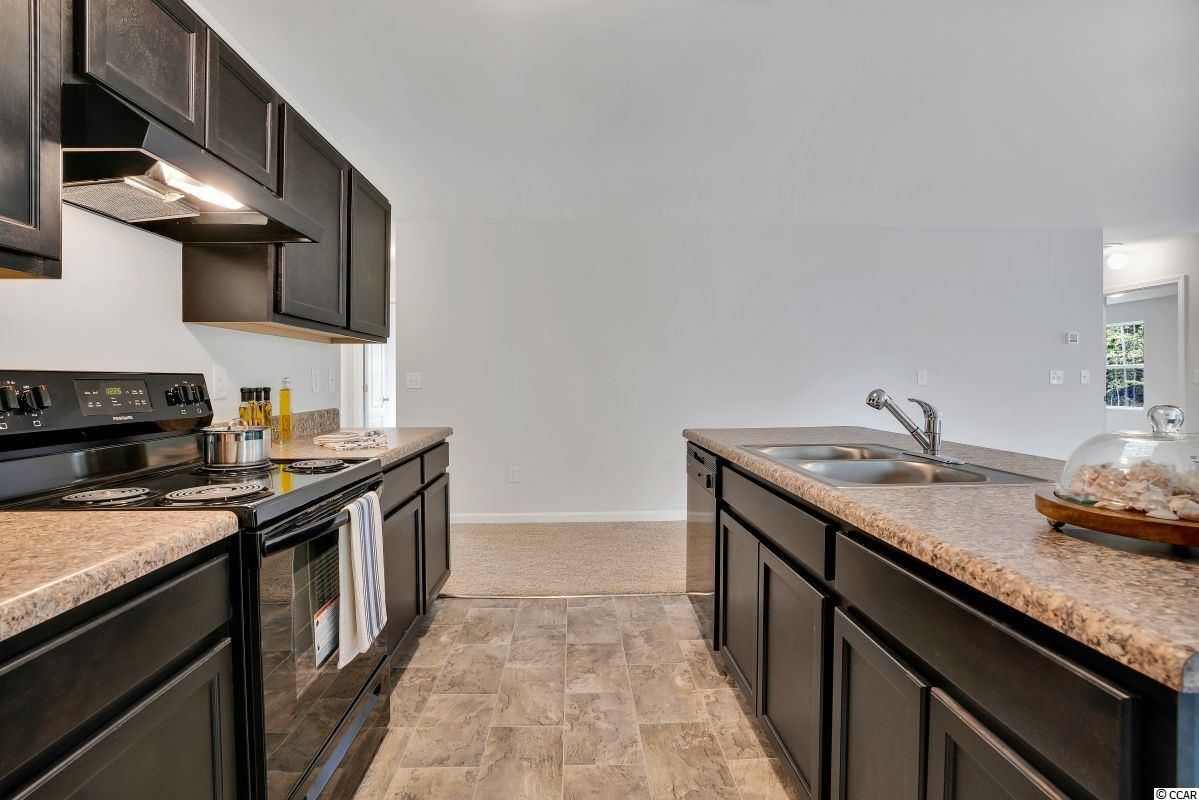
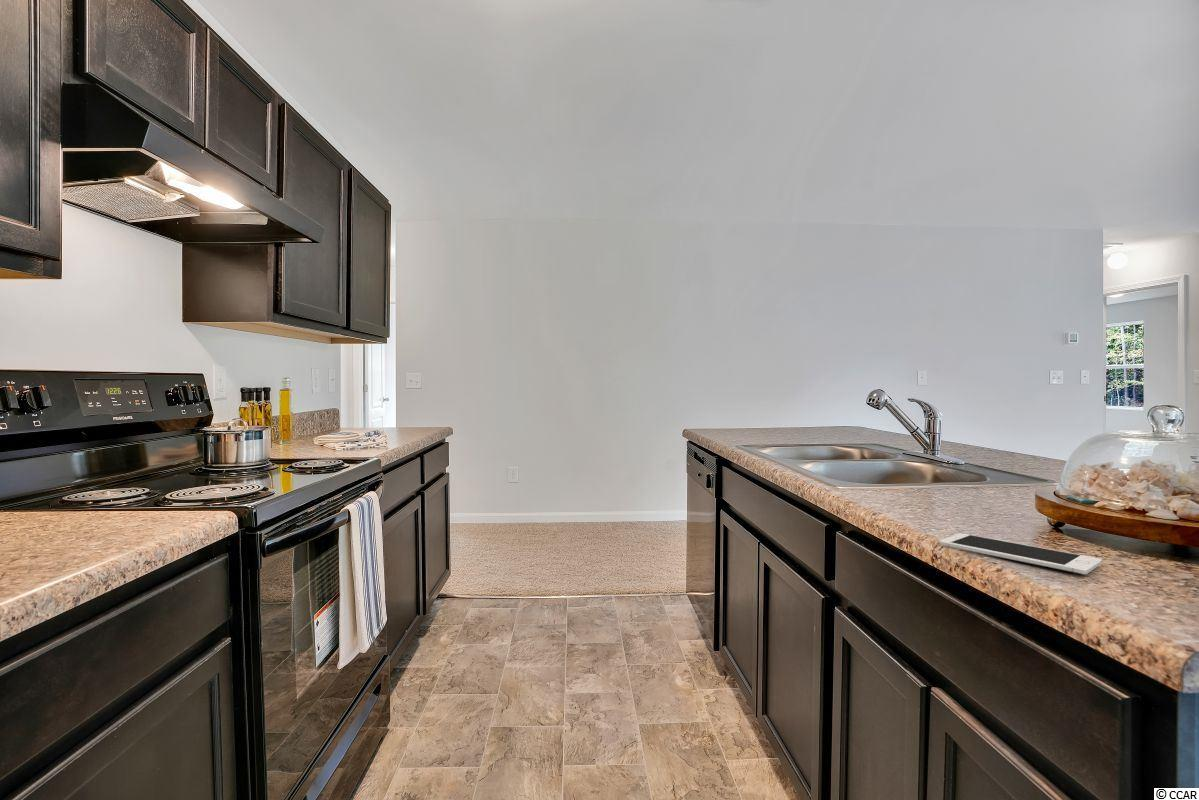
+ cell phone [938,532,1103,575]
